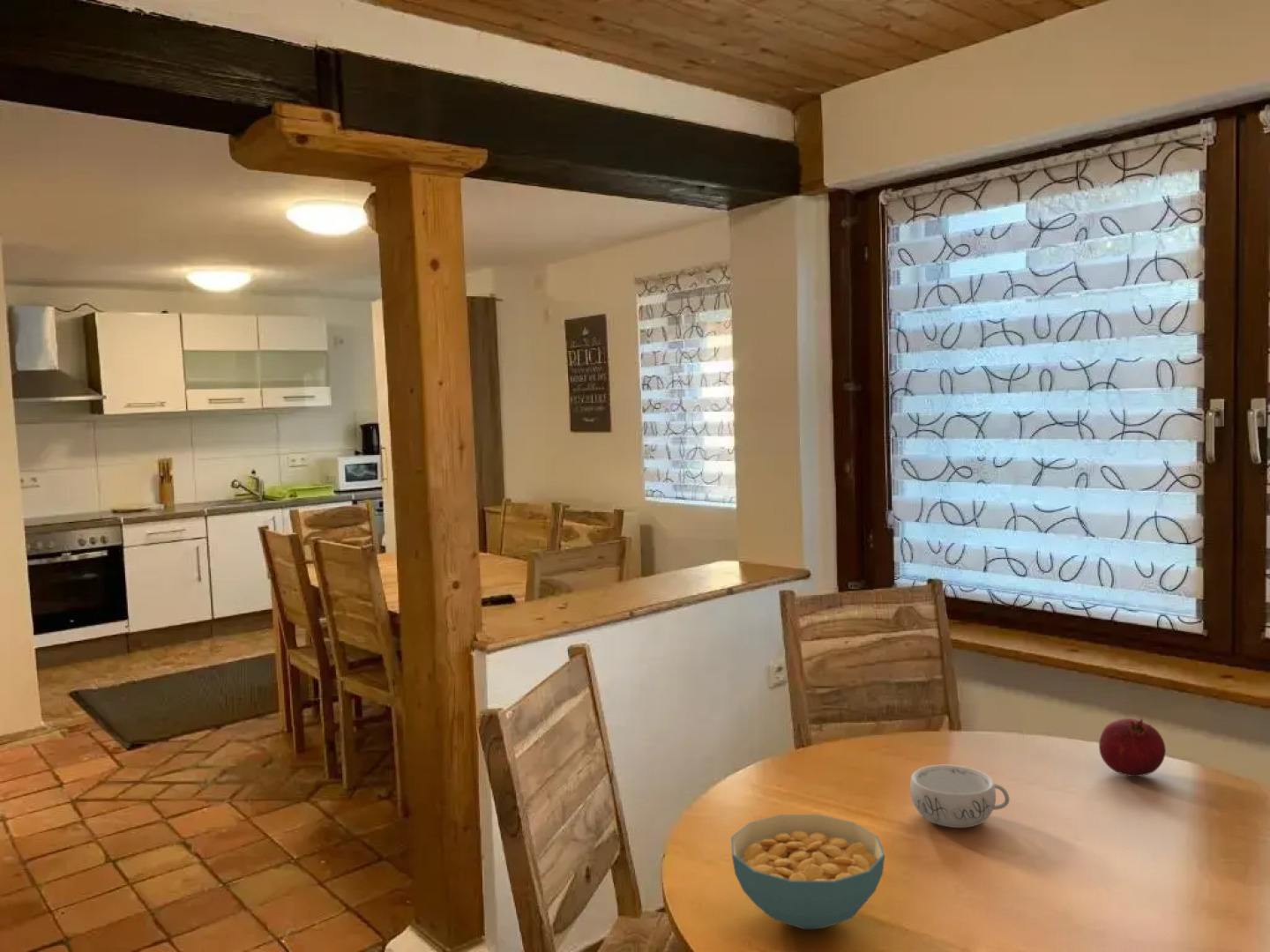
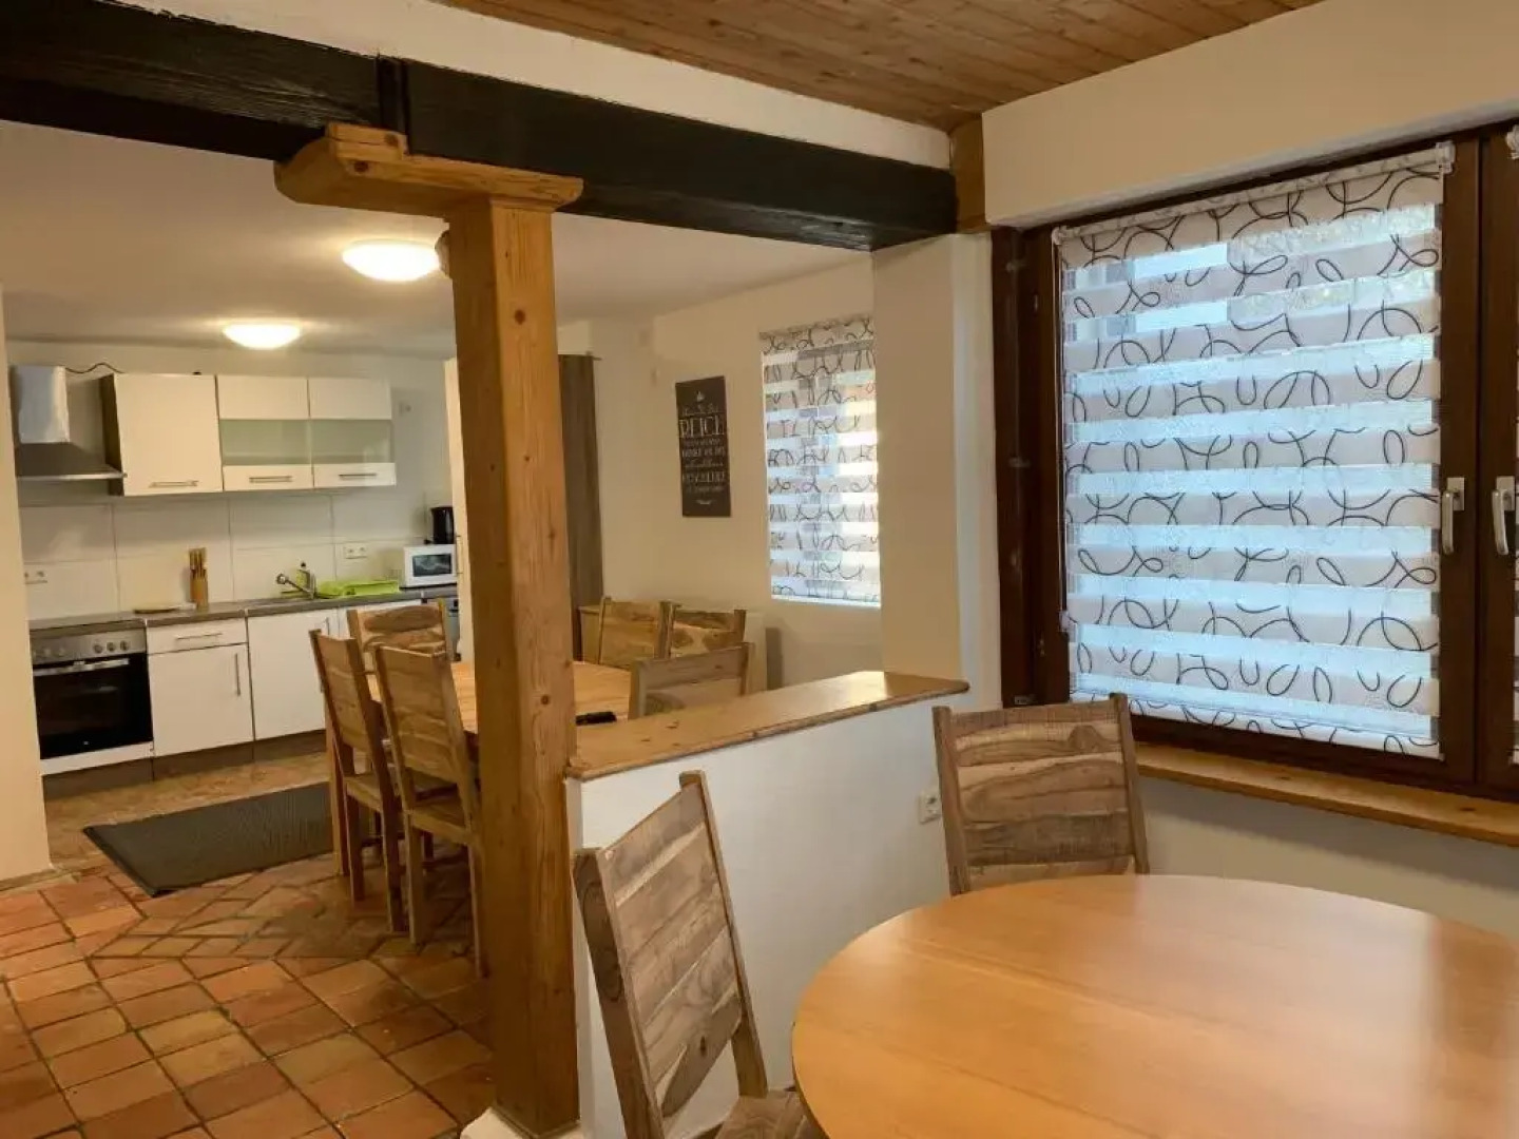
- fruit [1098,718,1167,777]
- cereal bowl [730,814,885,930]
- decorative bowl [909,764,1011,829]
